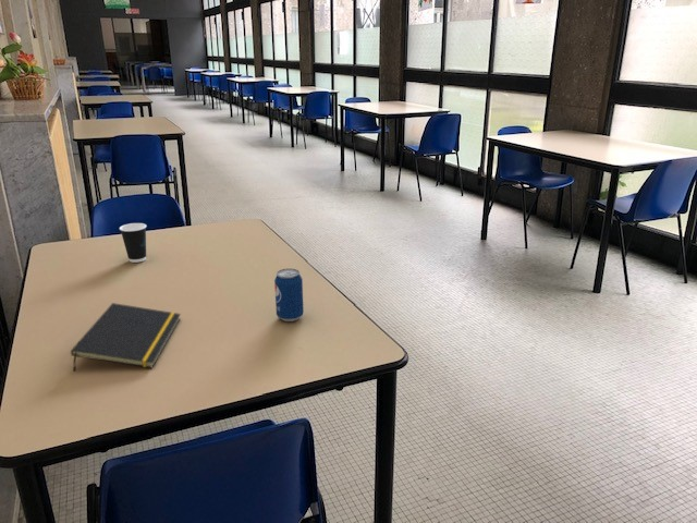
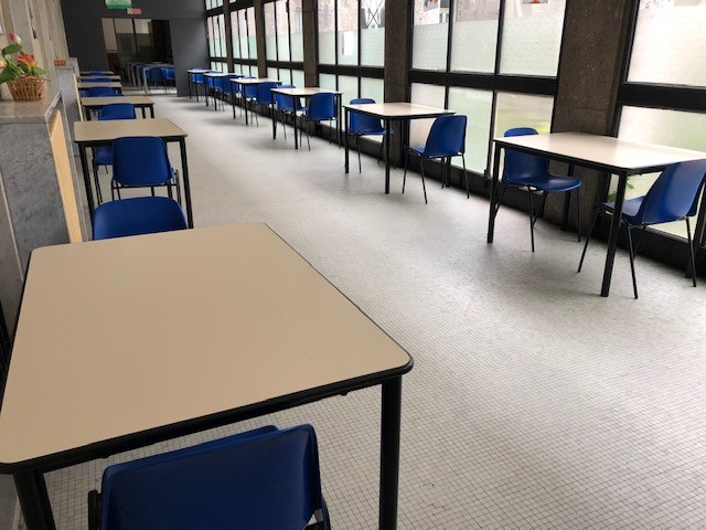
- dixie cup [119,222,147,264]
- notepad [70,302,182,373]
- beverage can [273,268,305,323]
